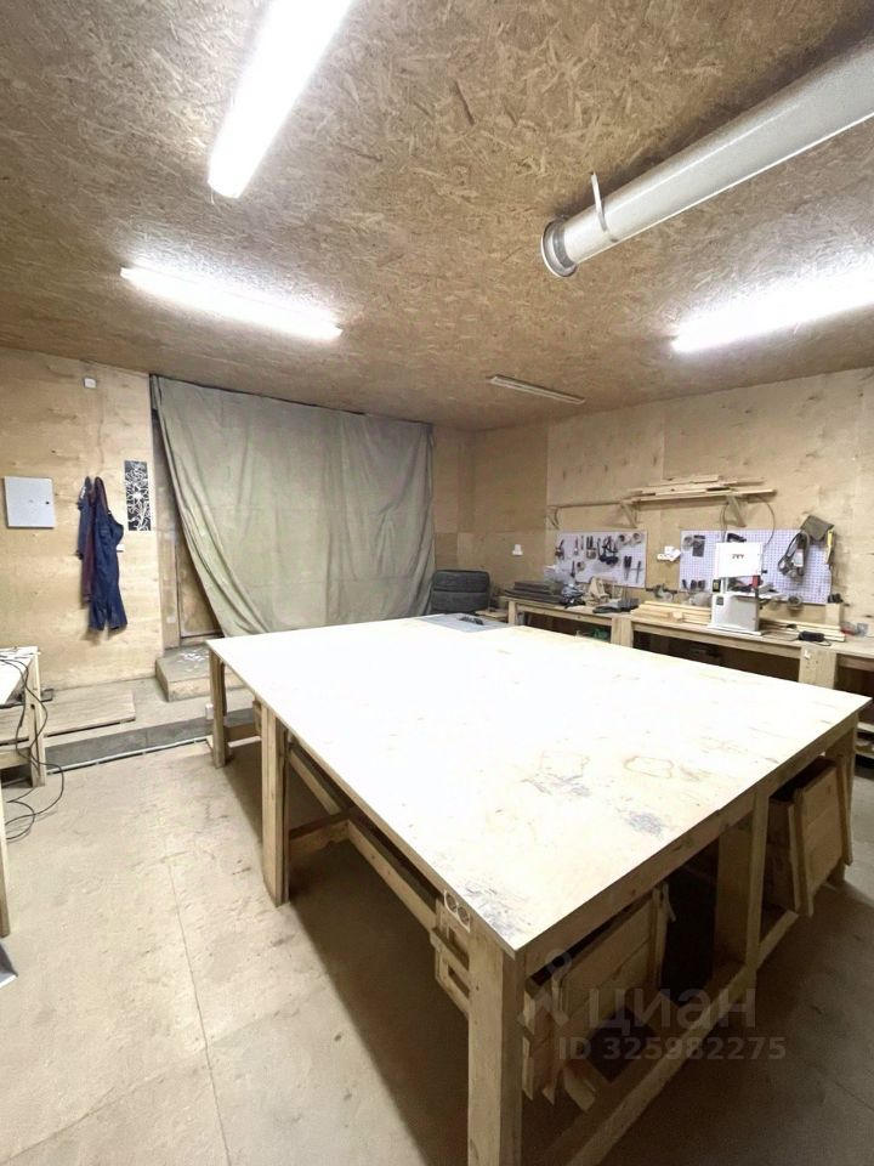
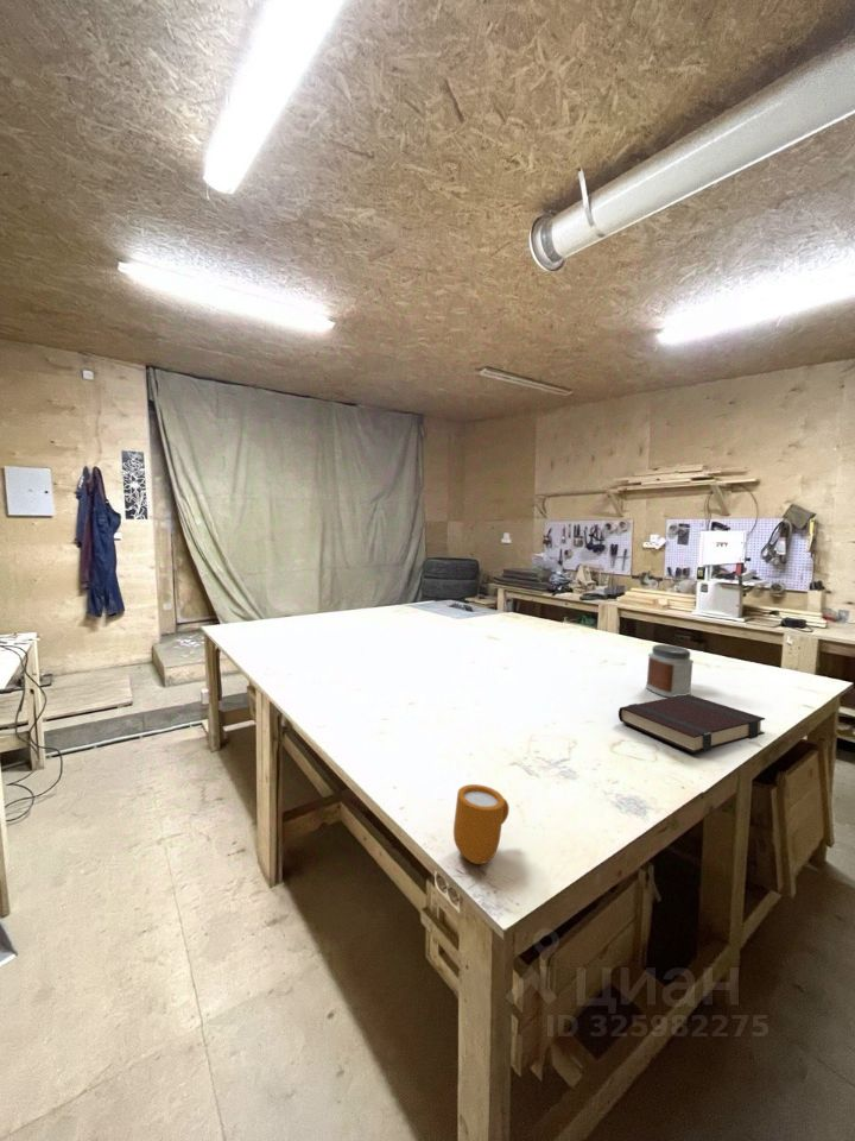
+ book [618,694,766,755]
+ mug [452,783,511,865]
+ jar [645,643,695,698]
